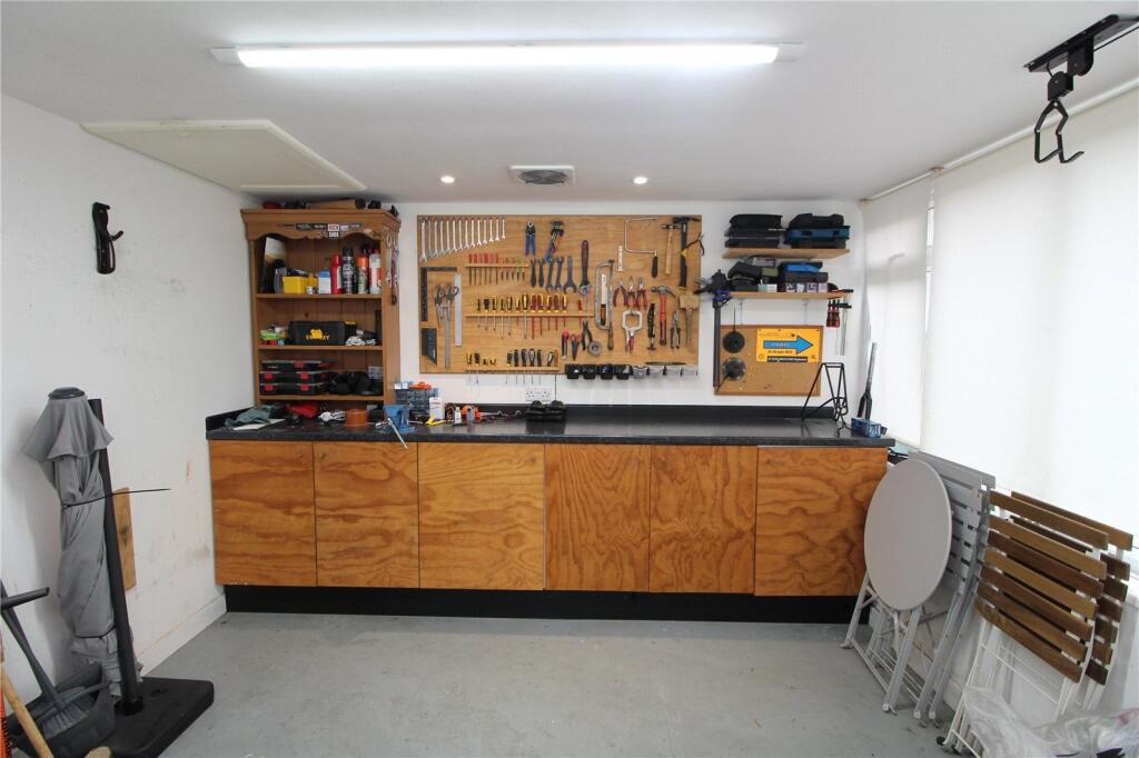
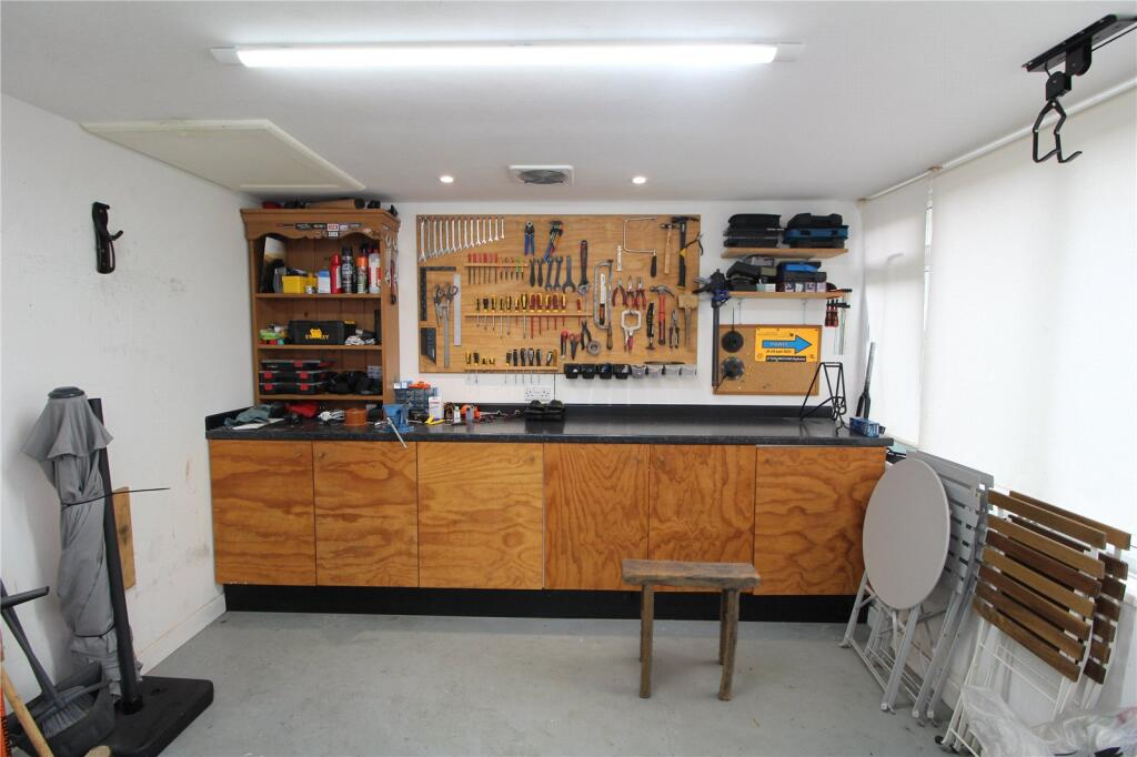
+ stool [621,557,762,702]
